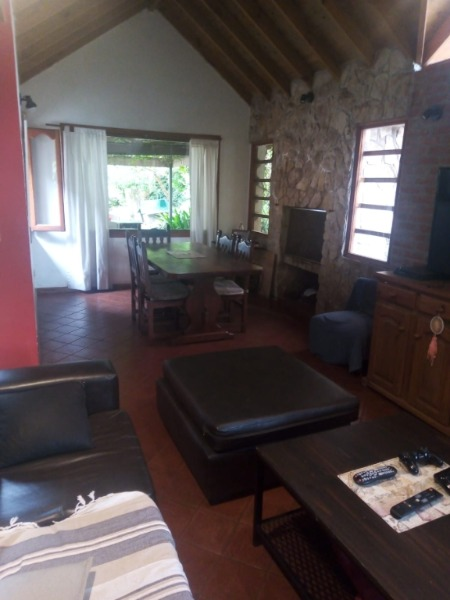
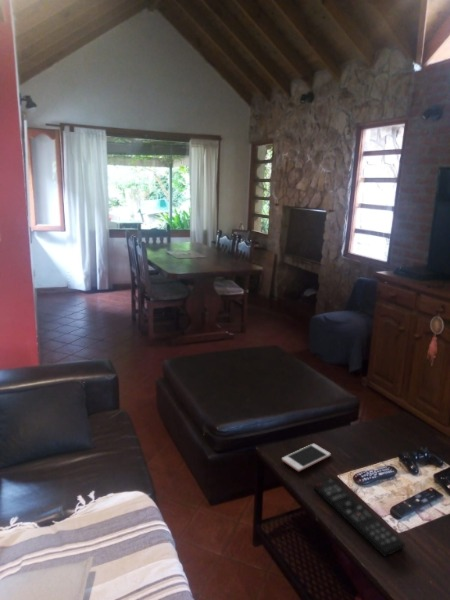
+ remote control [313,478,406,558]
+ cell phone [281,443,332,473]
